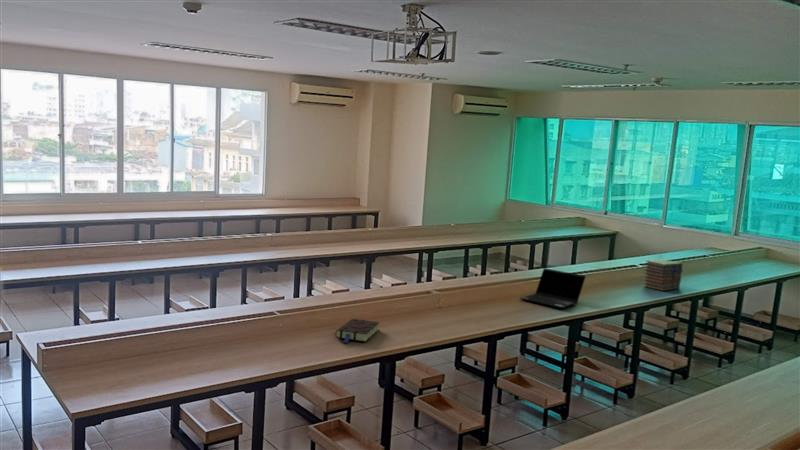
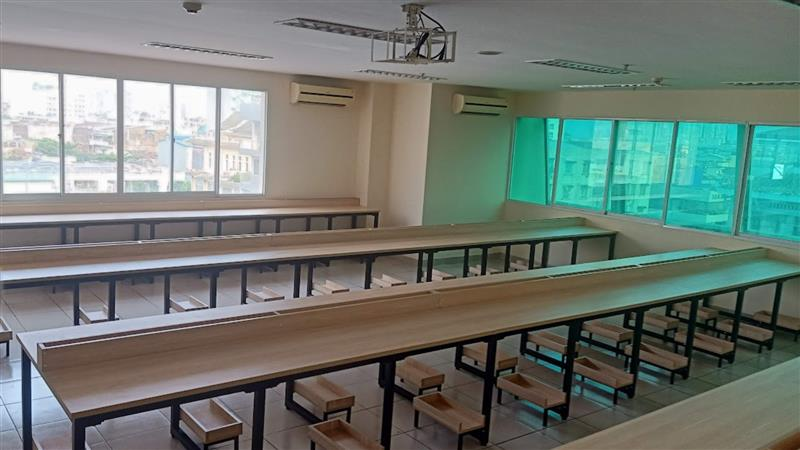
- book stack [643,259,684,292]
- book [334,318,381,344]
- laptop computer [519,267,587,309]
